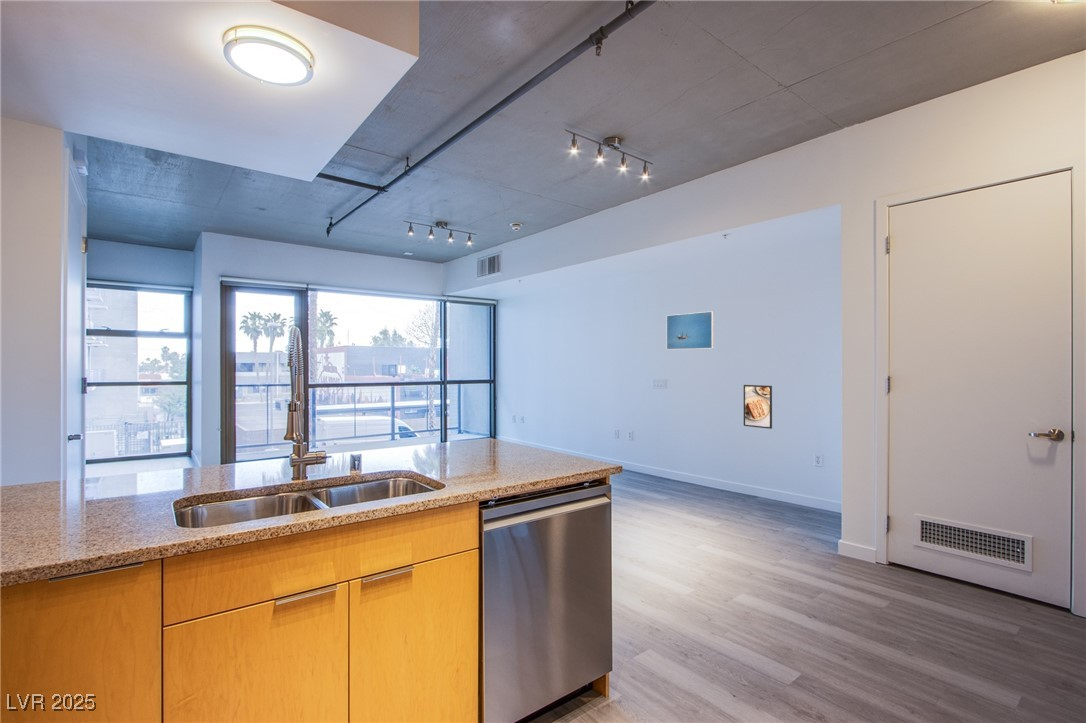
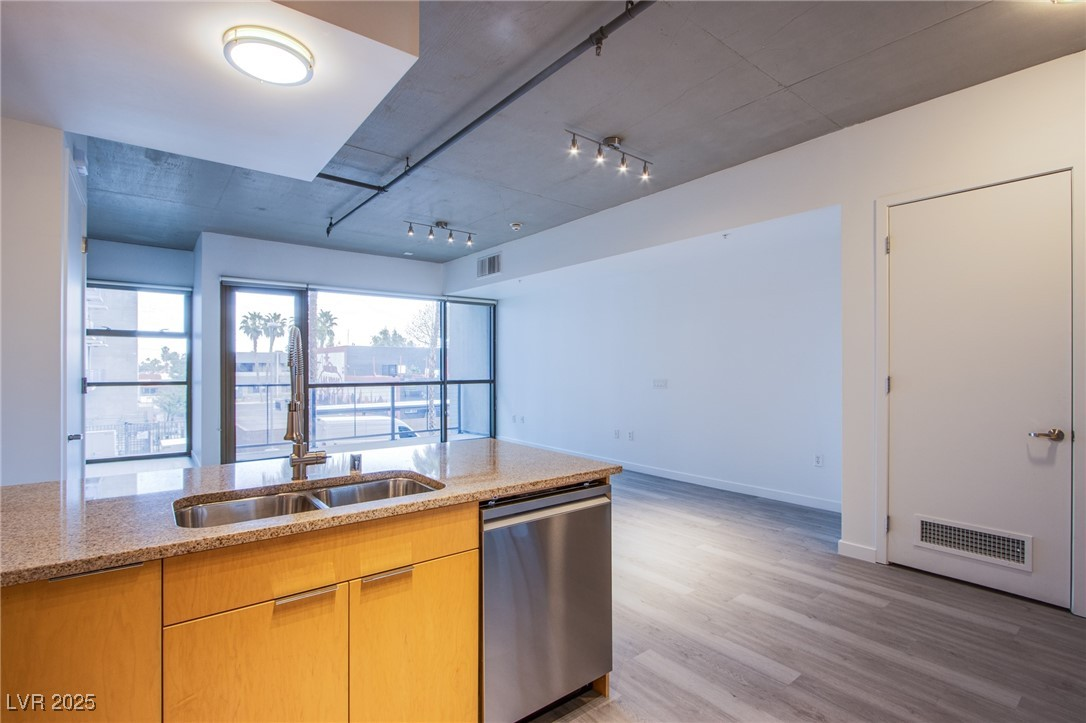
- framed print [666,310,715,351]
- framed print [743,384,773,430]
